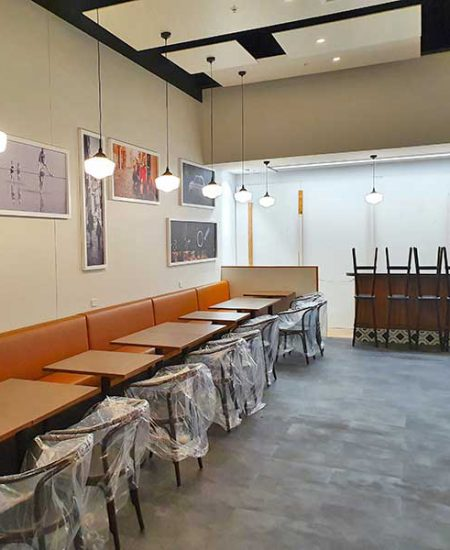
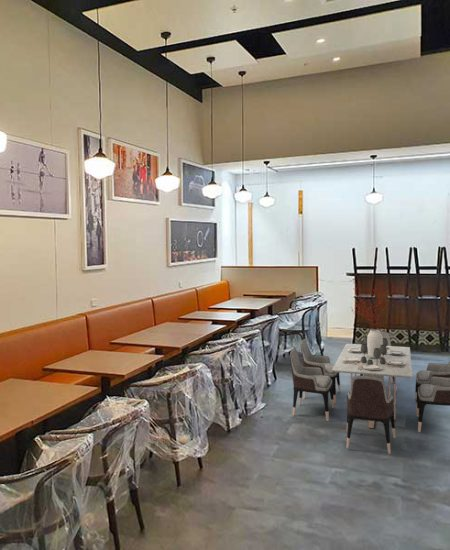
+ dining table [289,273,450,455]
